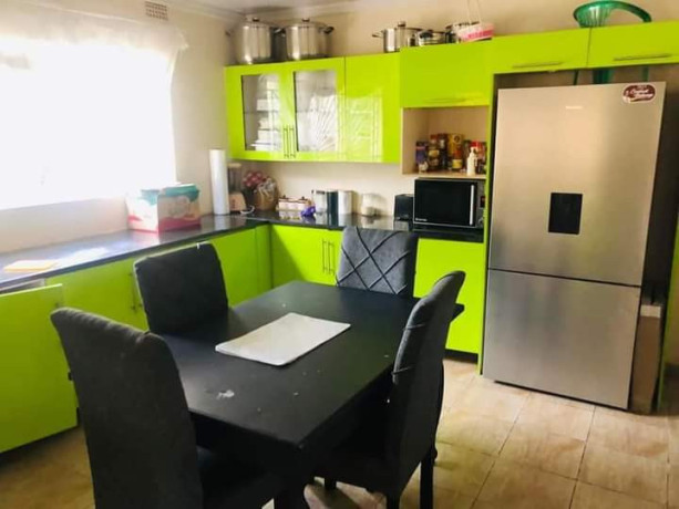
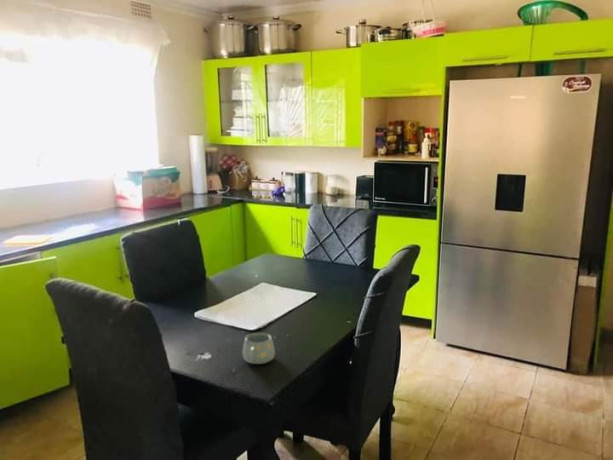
+ mug [242,332,276,365]
